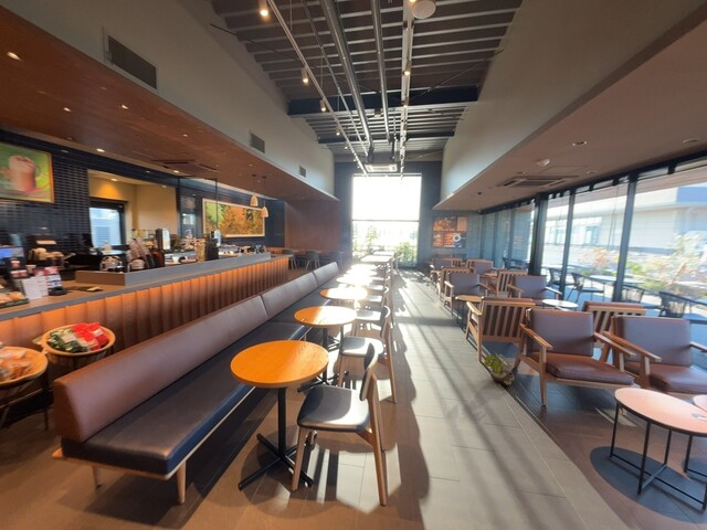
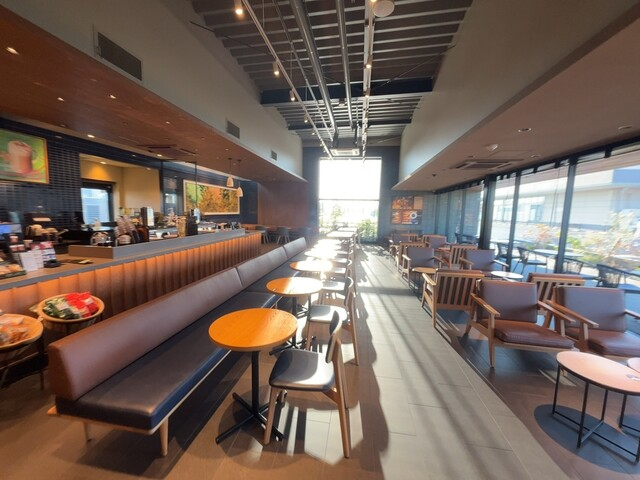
- potted plant [483,353,516,388]
